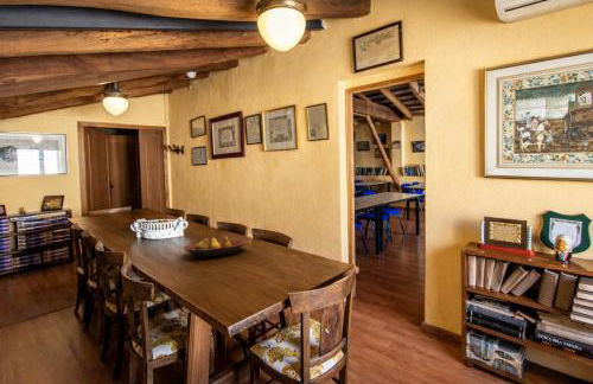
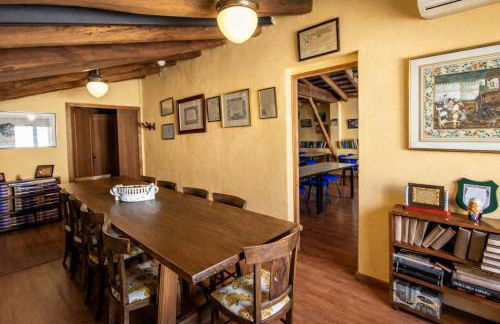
- fruit bowl [183,236,247,258]
